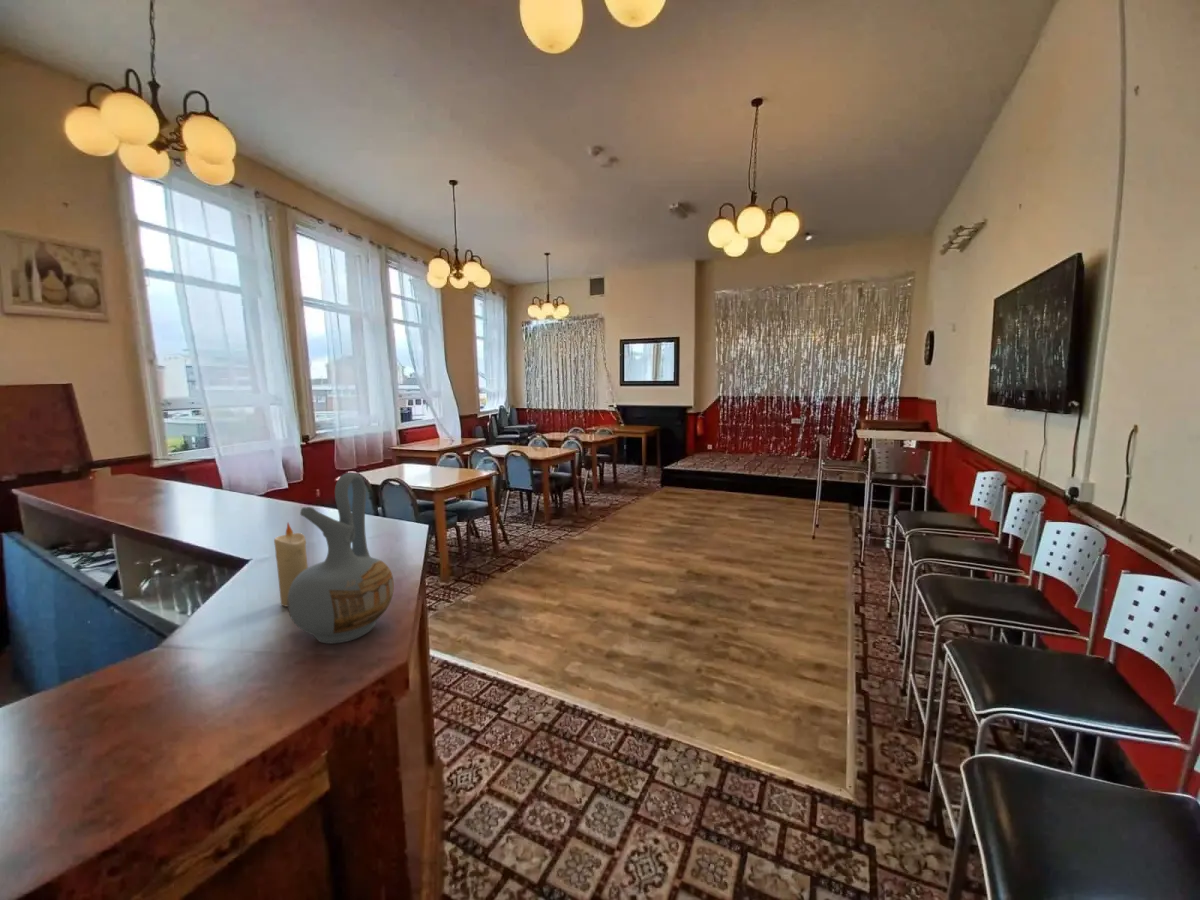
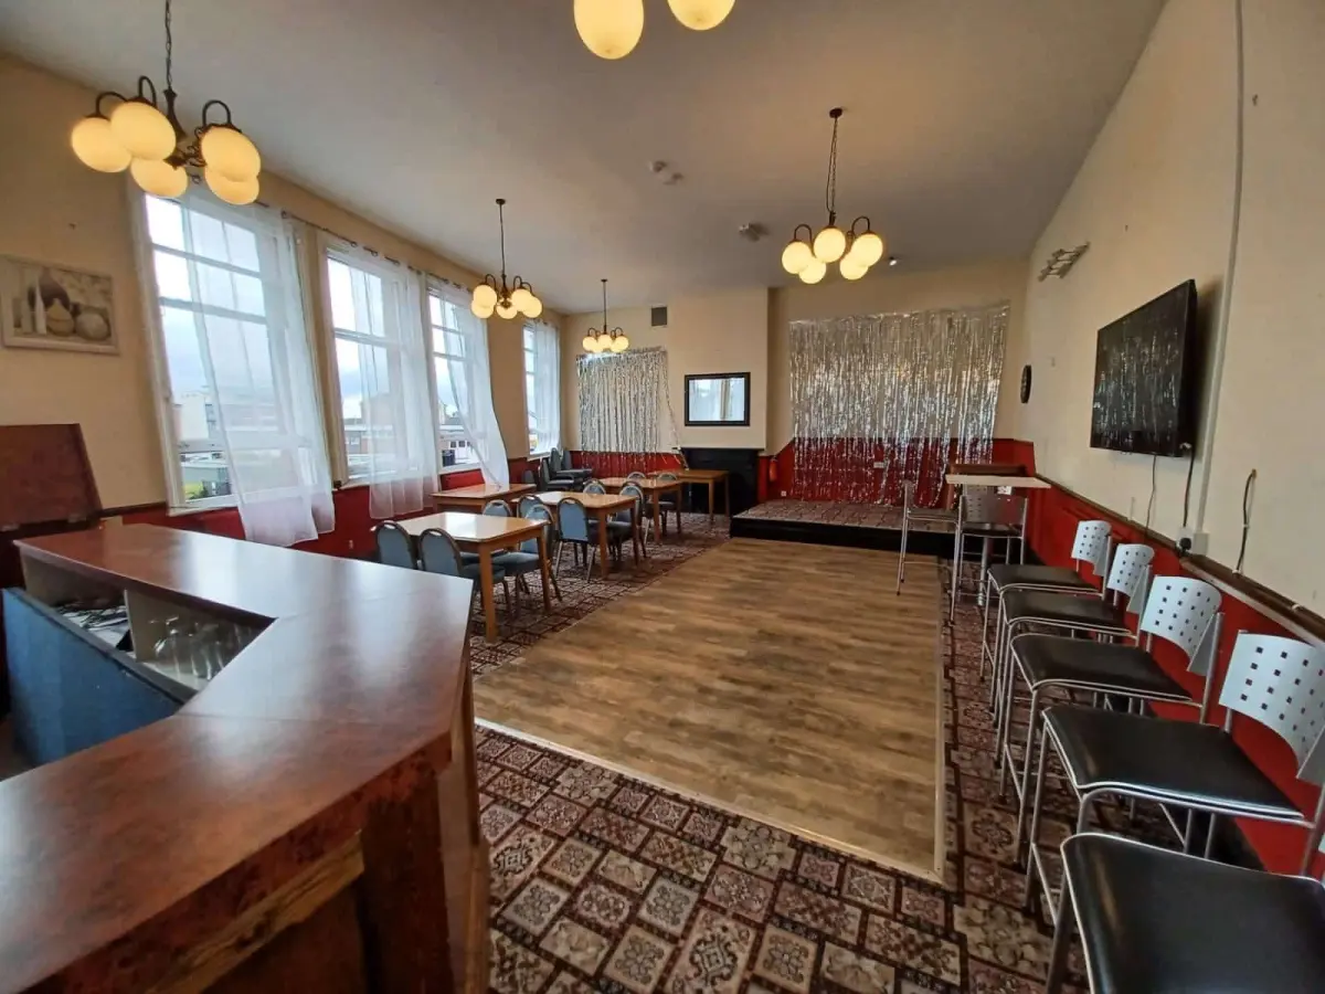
- candle [273,521,309,607]
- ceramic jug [287,472,395,645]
